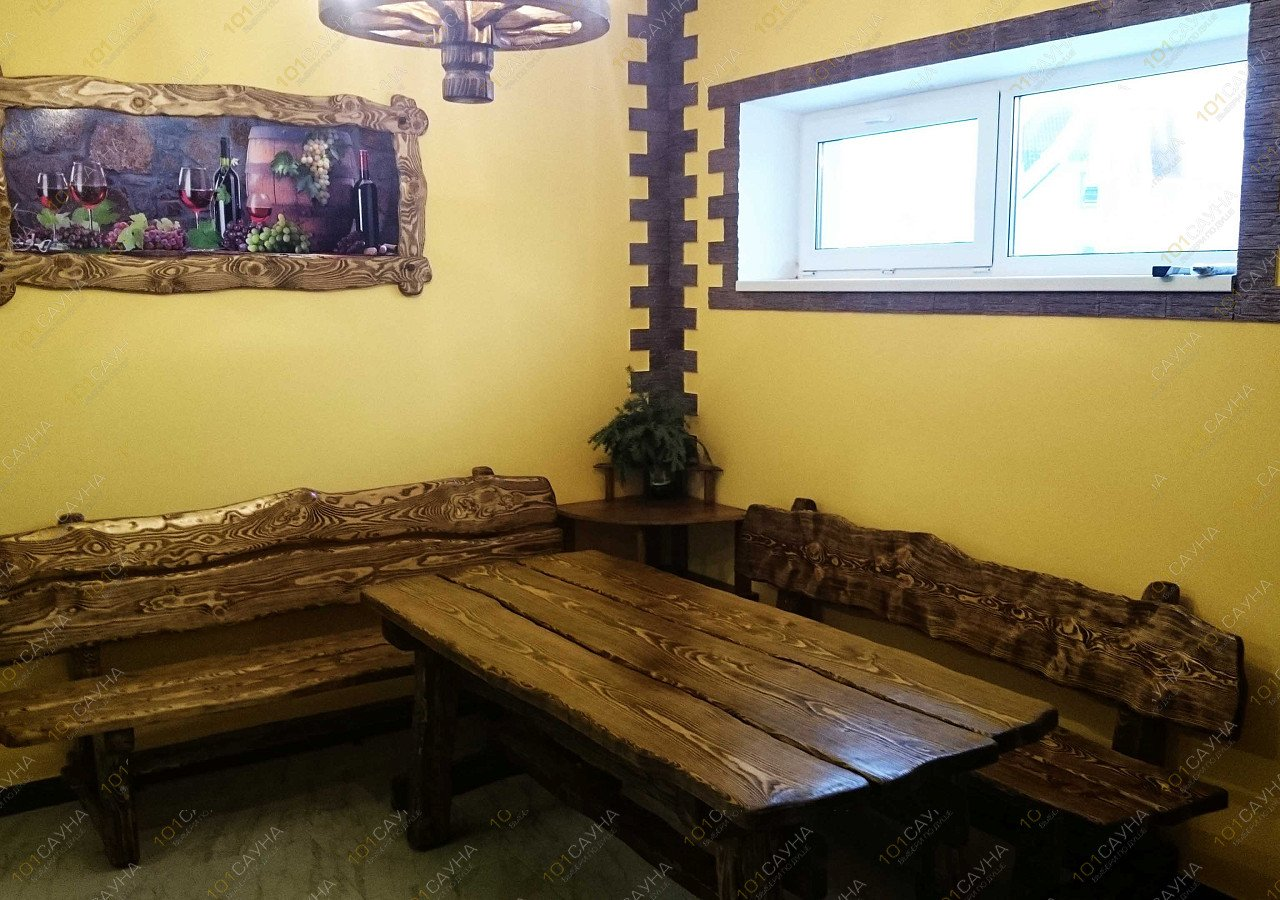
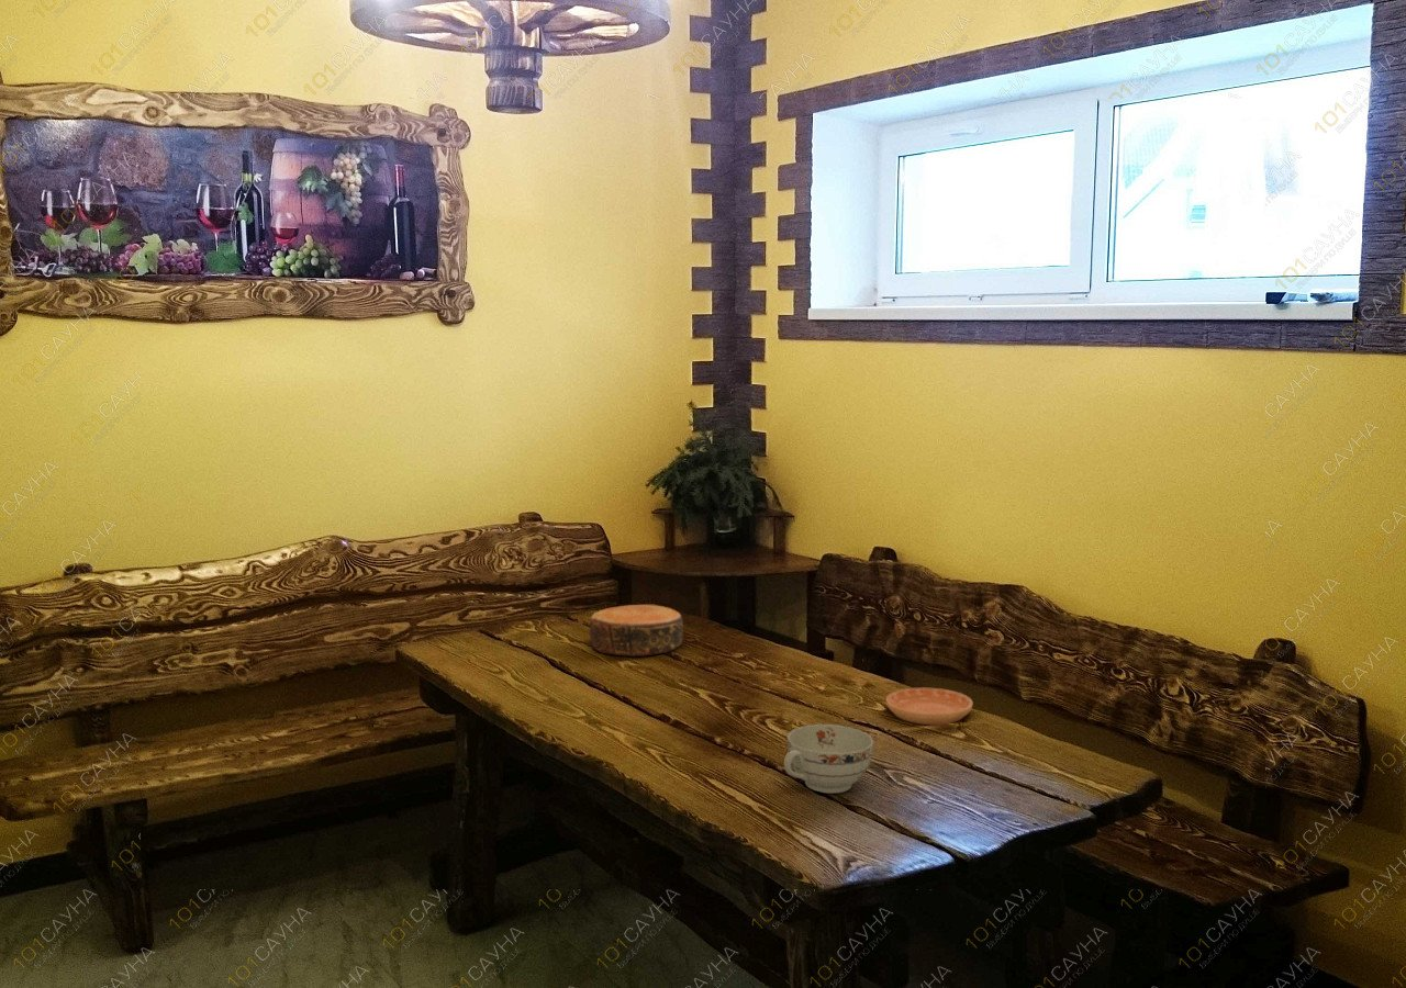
+ bowl [589,604,684,658]
+ saucer [885,687,974,727]
+ teacup [783,723,874,794]
